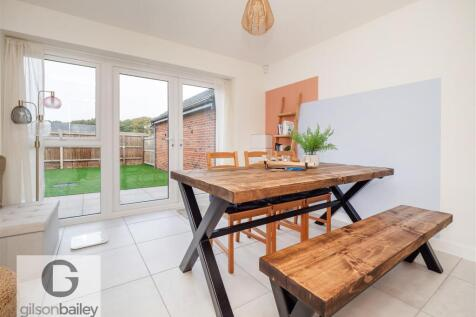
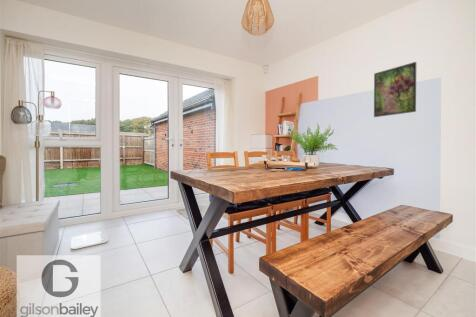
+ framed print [373,61,417,118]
